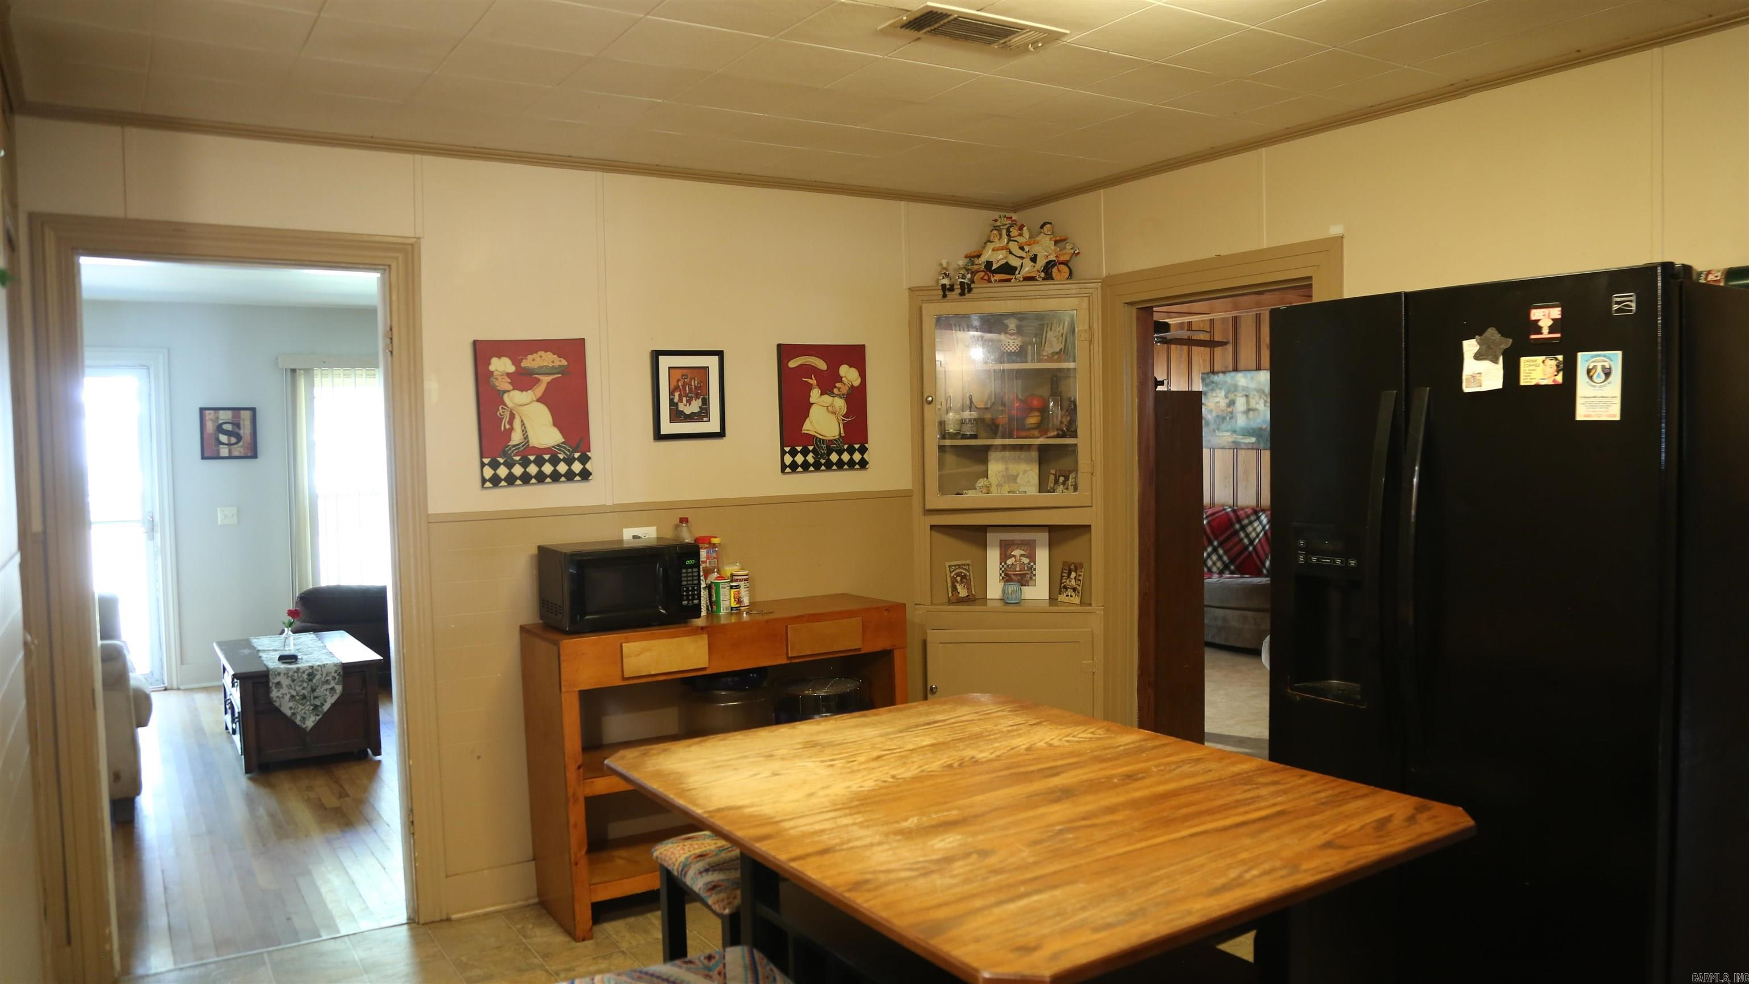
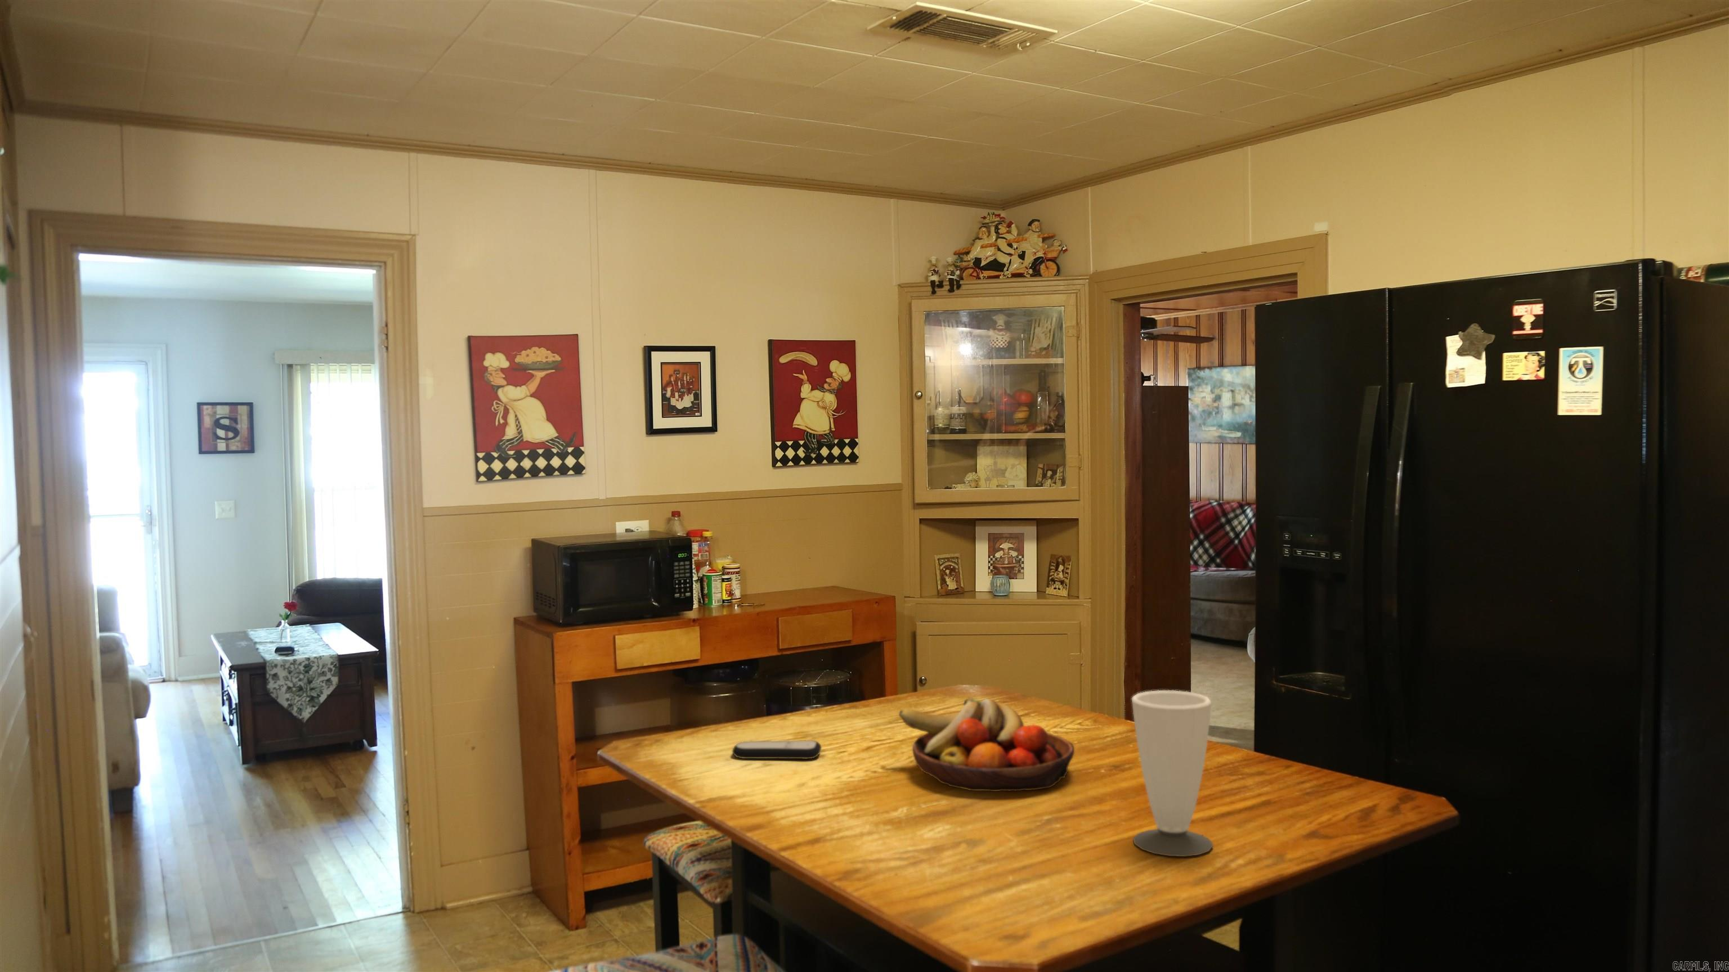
+ fruit bowl [898,698,1075,792]
+ remote control [732,739,822,760]
+ cup [1132,690,1214,857]
